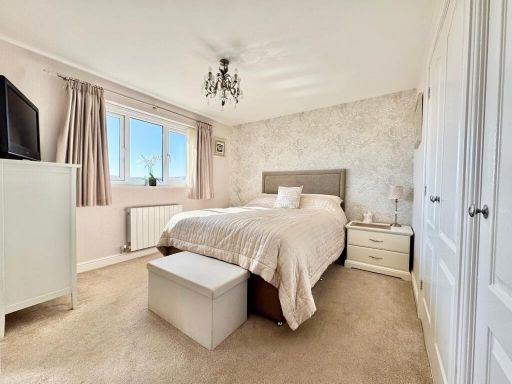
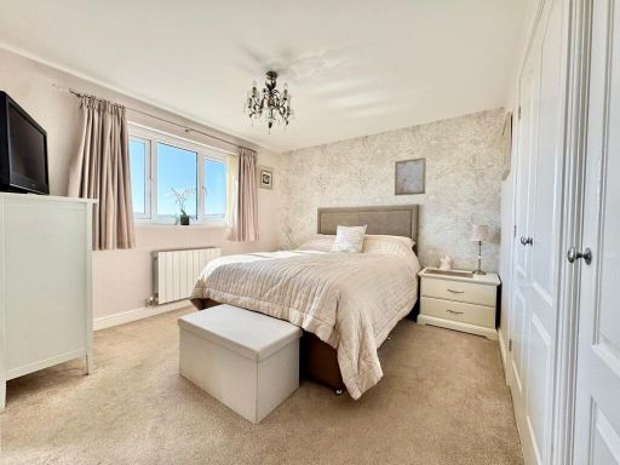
+ wall art [394,156,427,196]
